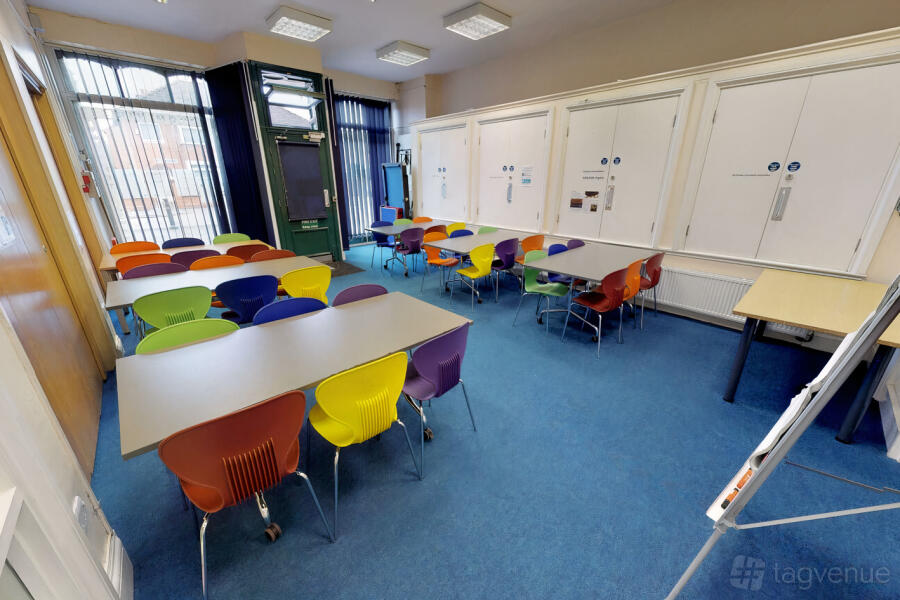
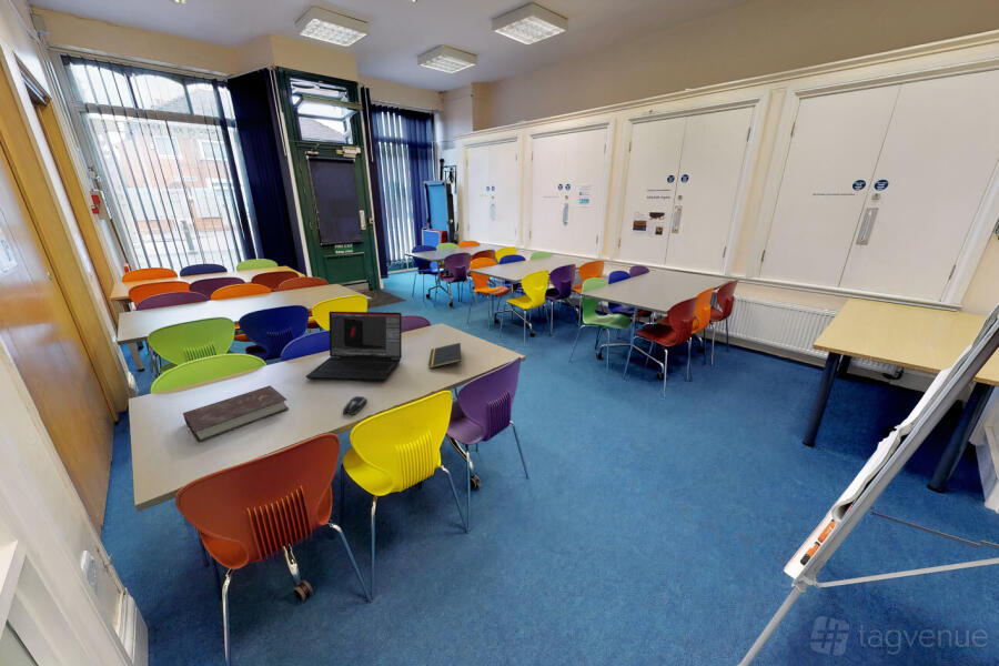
+ laptop [305,311,403,382]
+ notepad [427,342,462,370]
+ computer mouse [342,395,369,416]
+ book [182,384,290,443]
